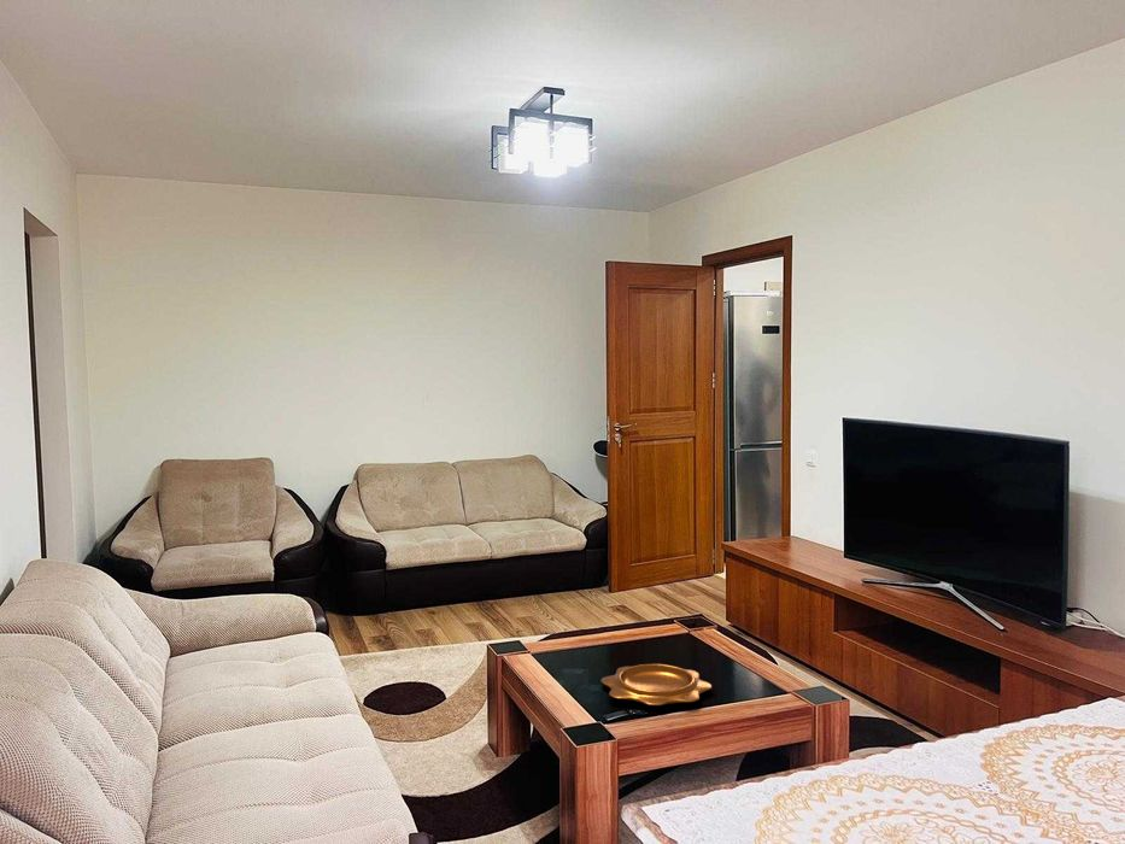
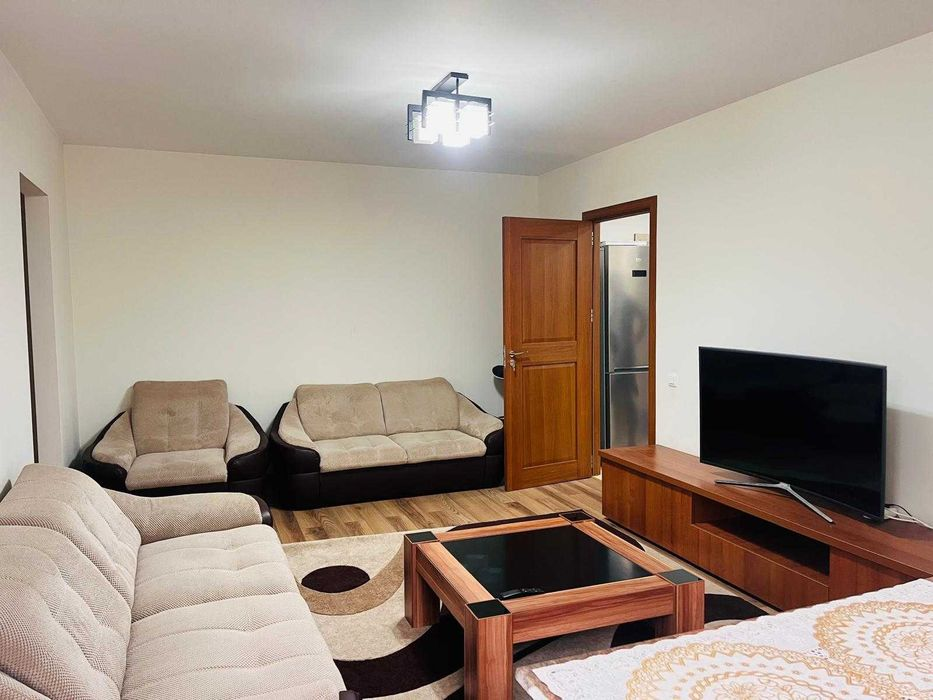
- decorative bowl [599,663,713,707]
